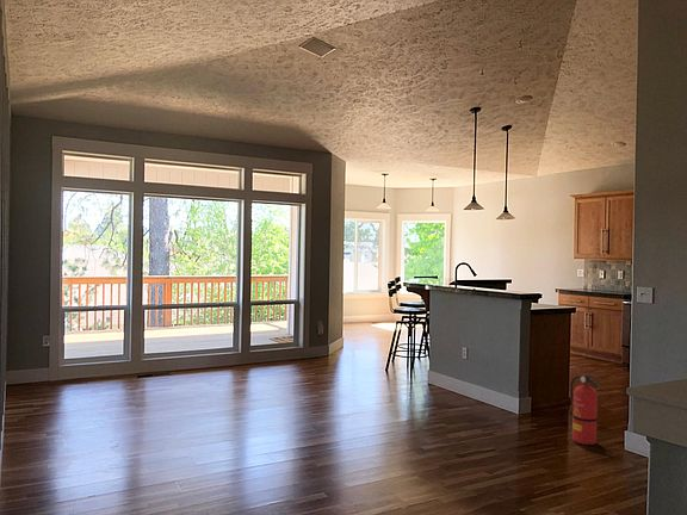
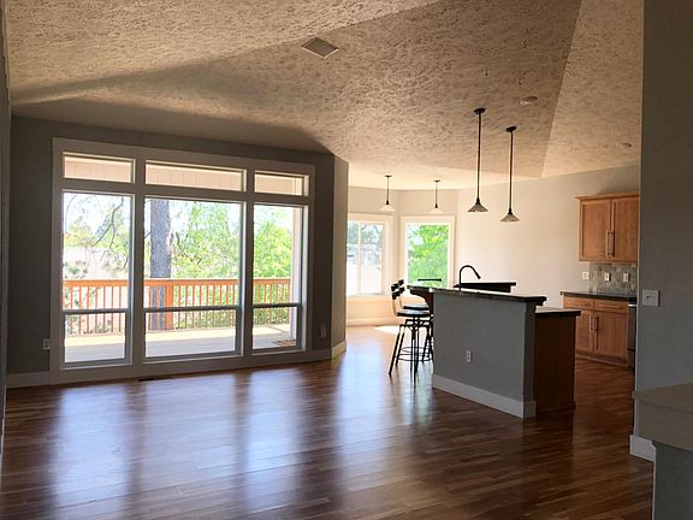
- fire extinguisher [569,374,601,446]
